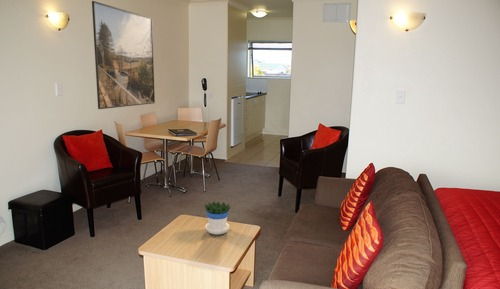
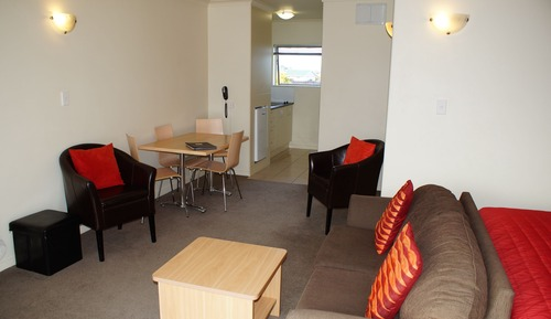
- flowerpot [204,200,231,235]
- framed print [91,0,156,110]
